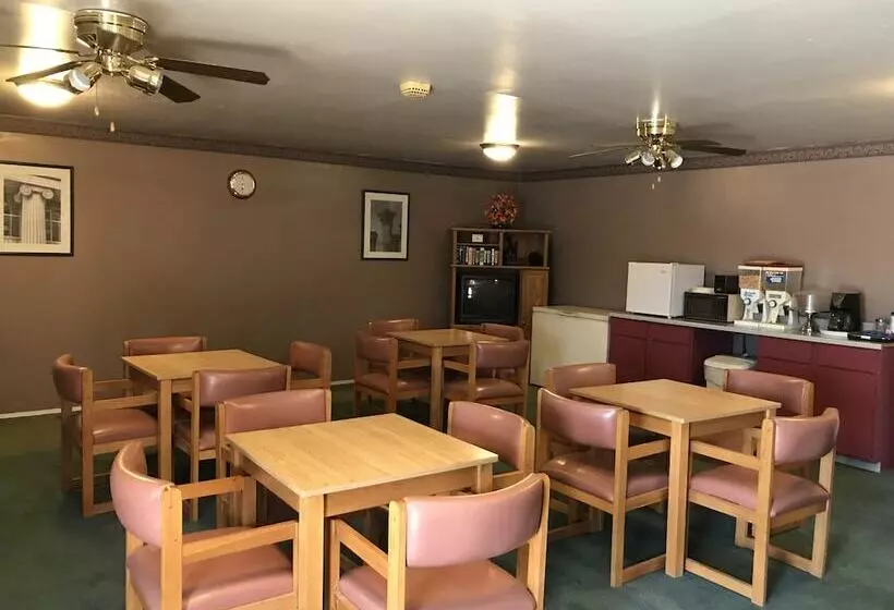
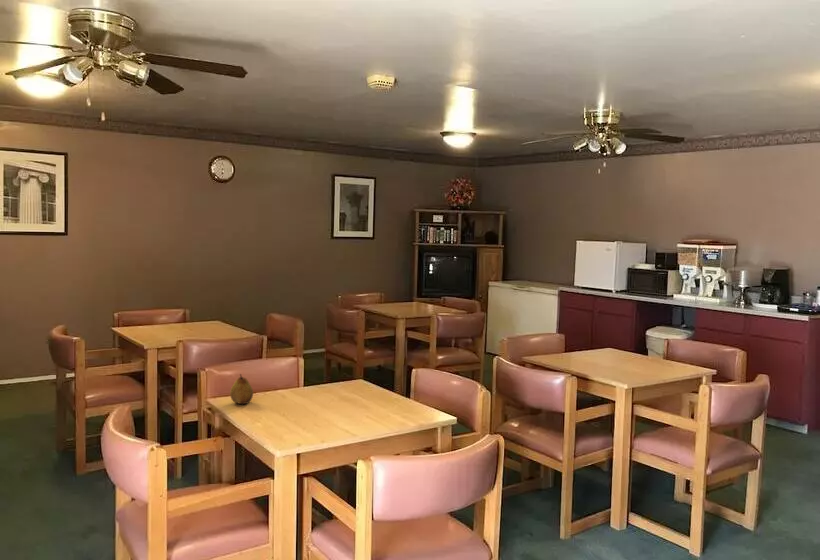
+ fruit [229,373,254,405]
